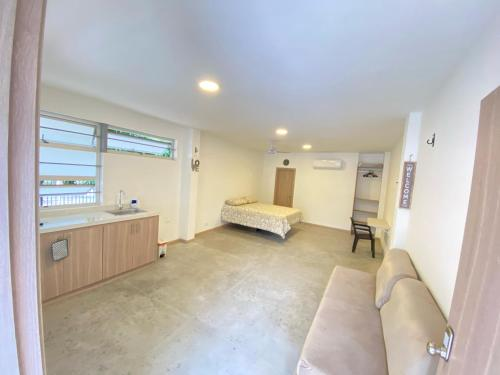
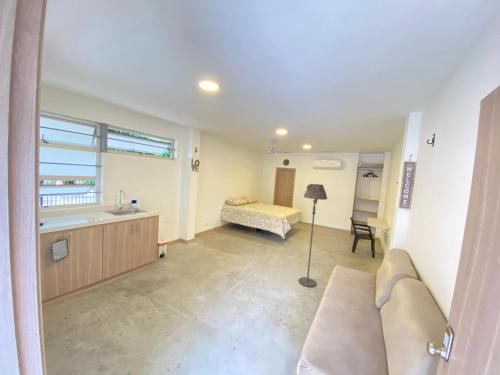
+ floor lamp [298,183,328,288]
